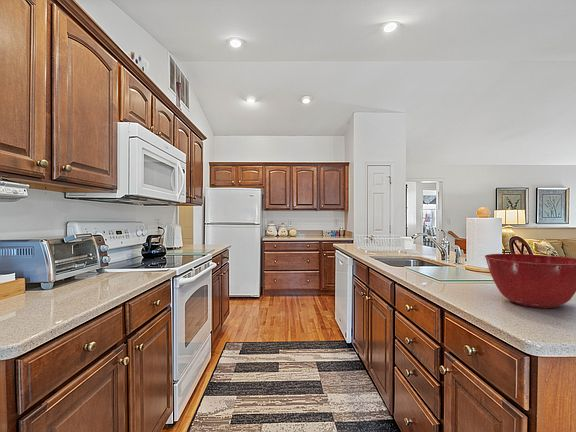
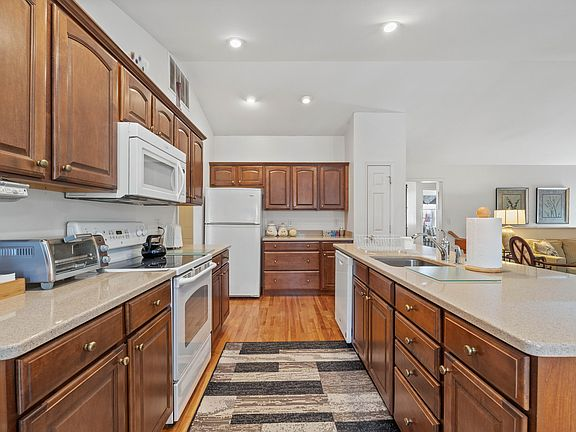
- mixing bowl [484,253,576,309]
